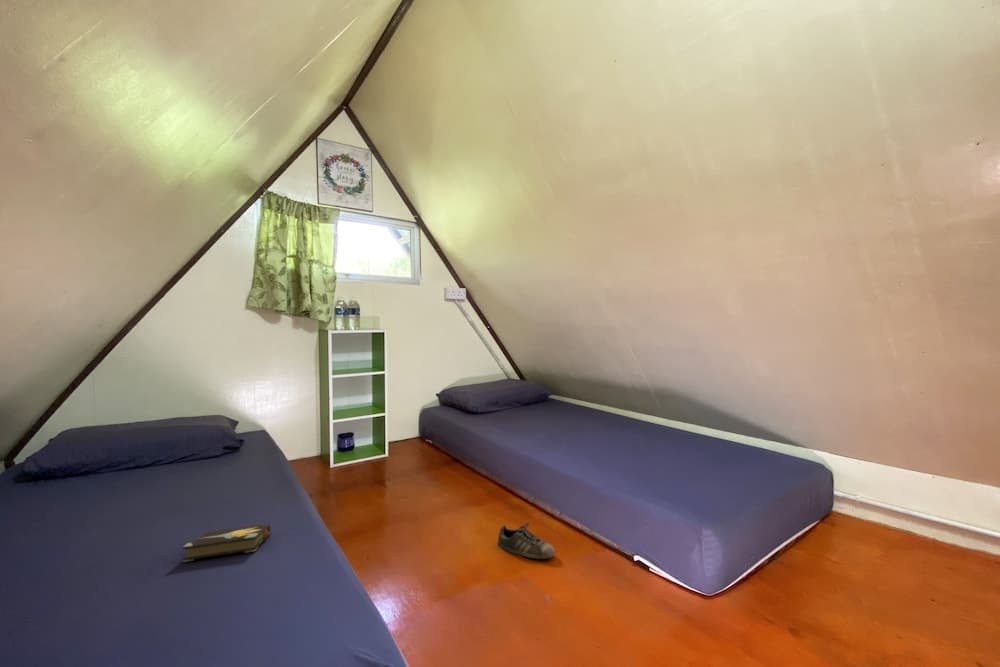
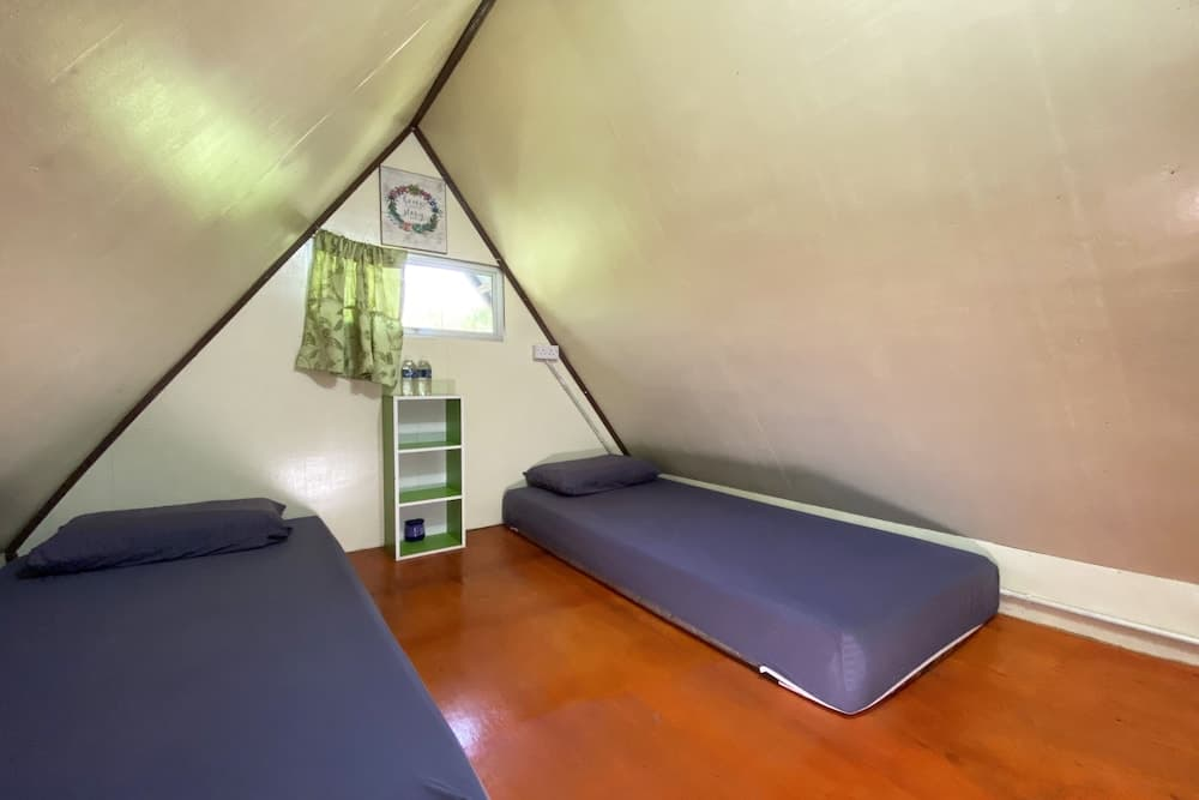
- hardback book [182,522,271,563]
- shoe [497,521,556,560]
